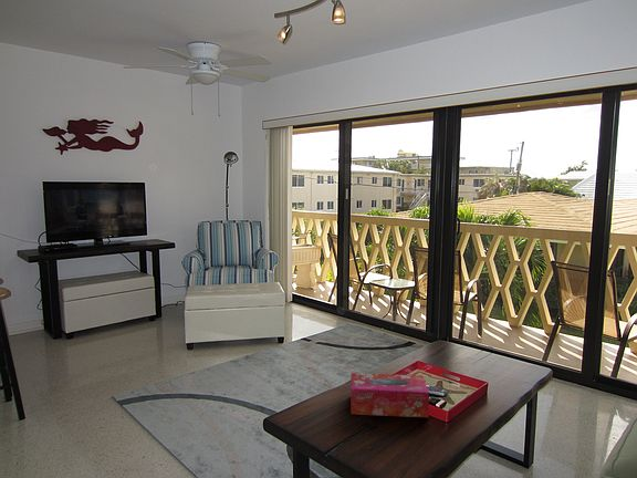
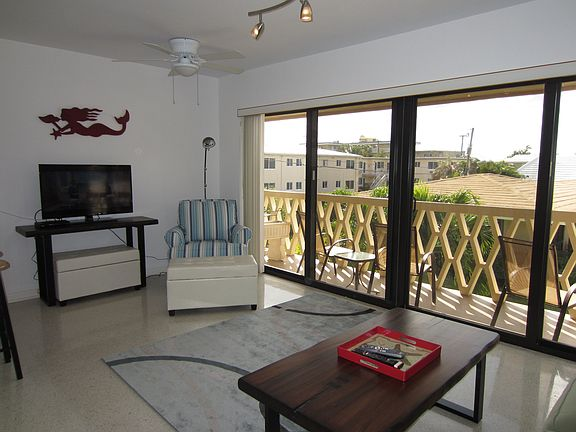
- tissue box [349,372,430,418]
